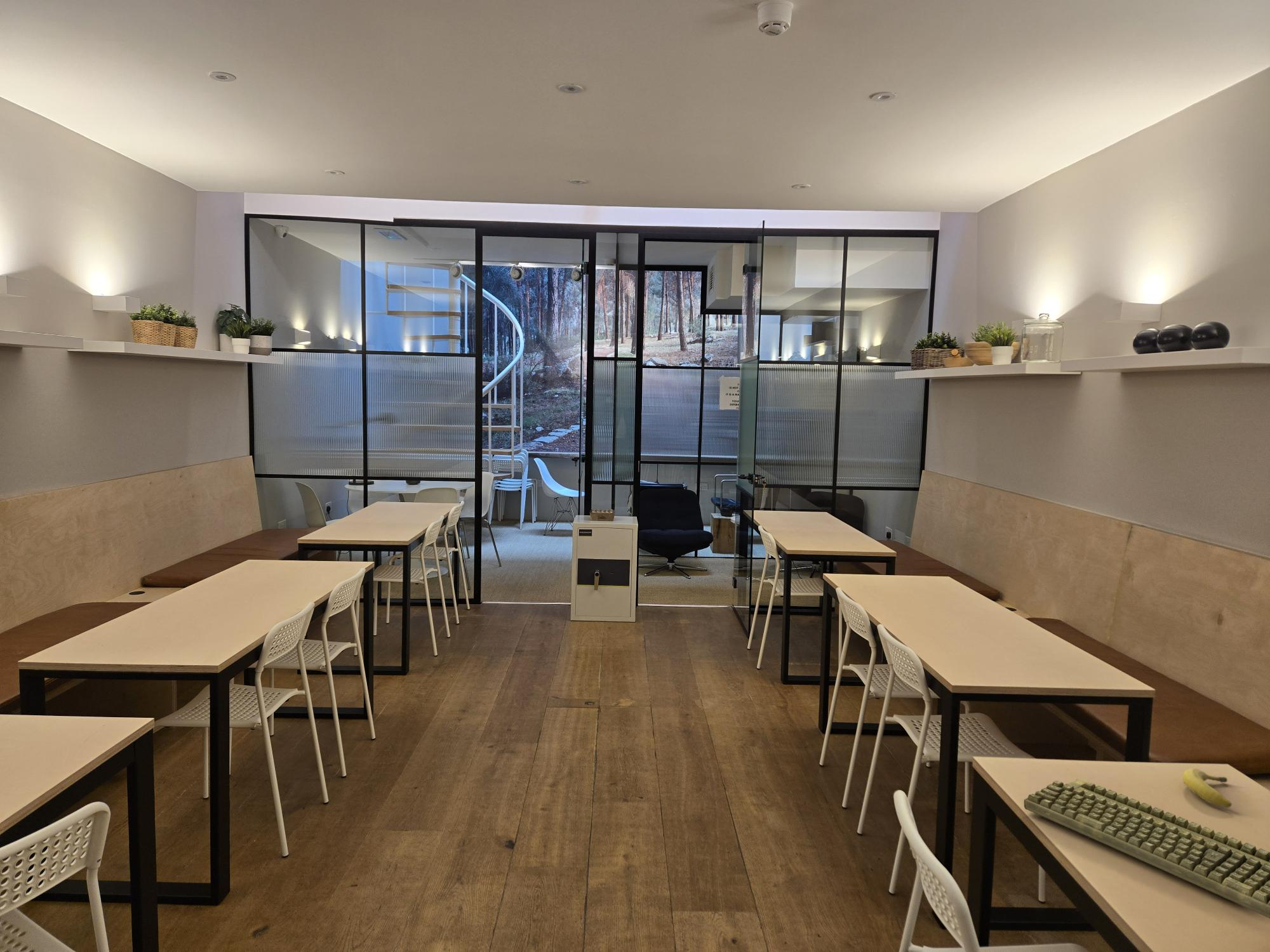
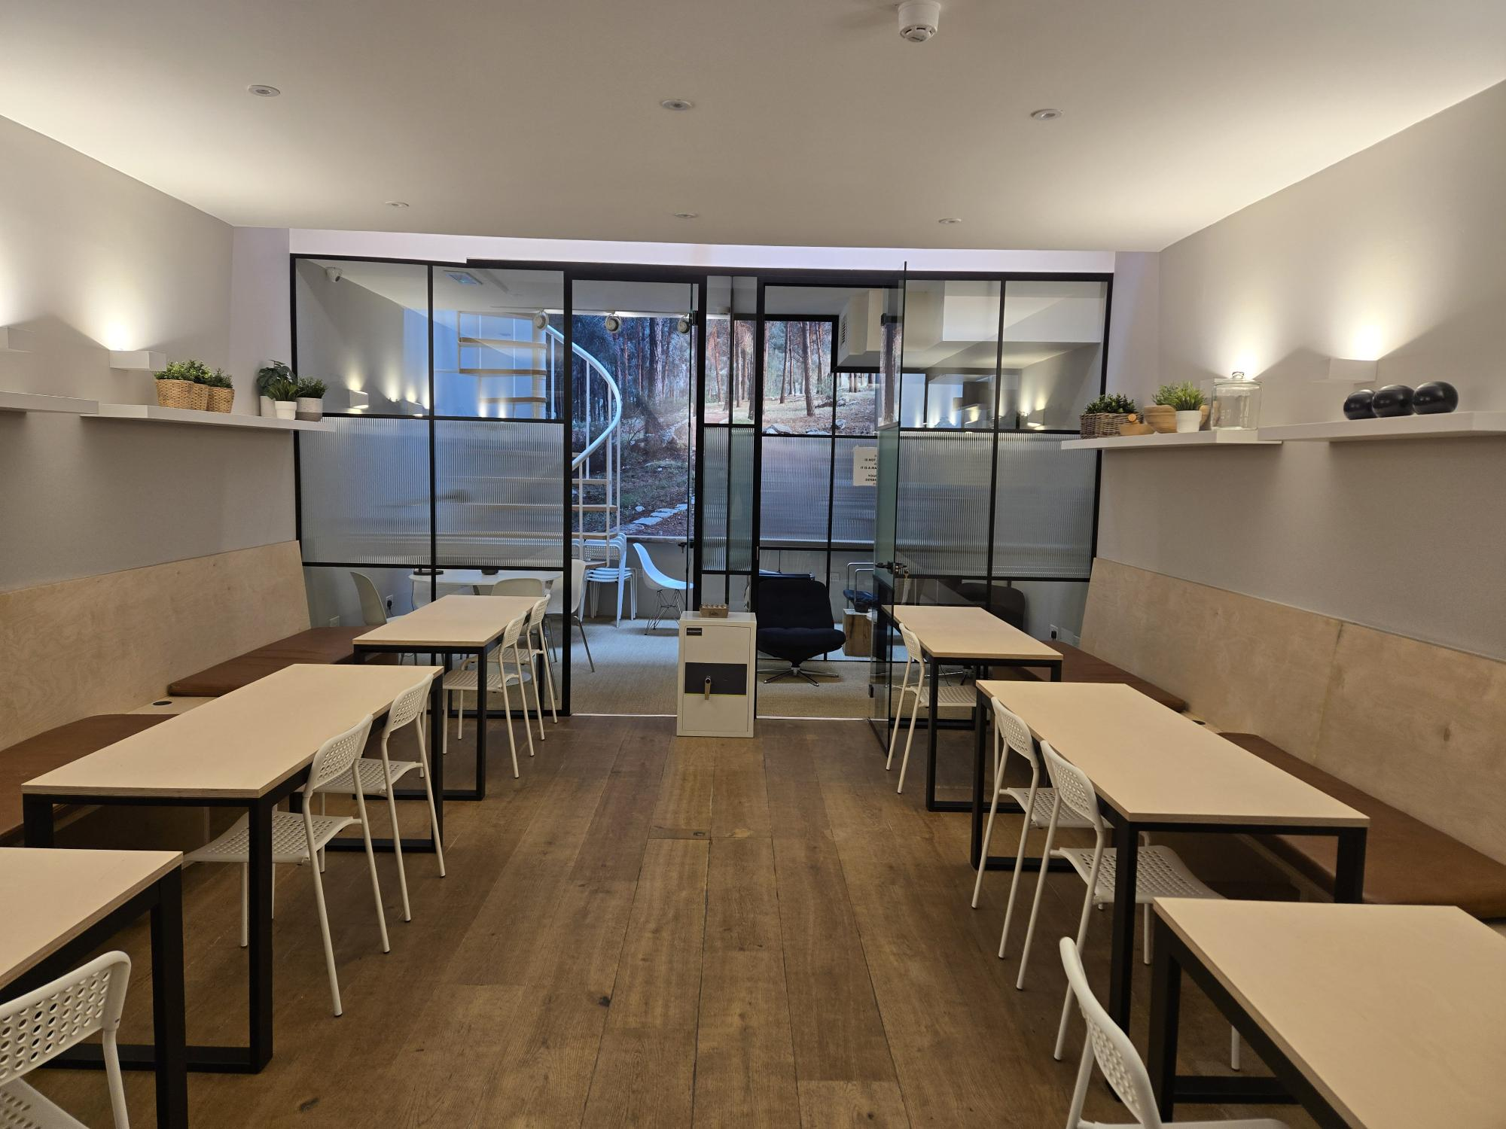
- fruit [1182,768,1233,808]
- computer keyboard [1023,778,1270,919]
